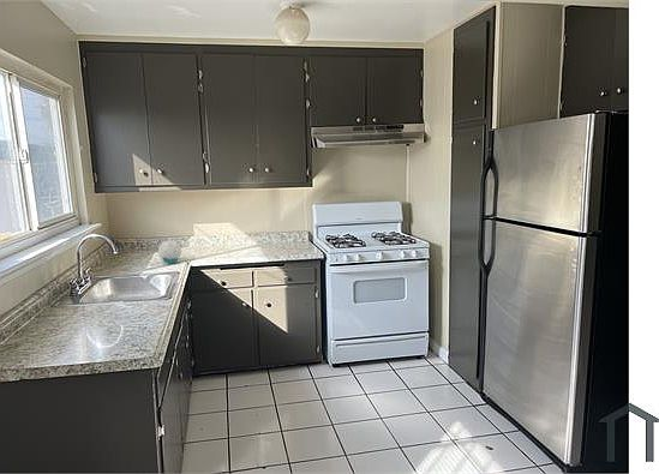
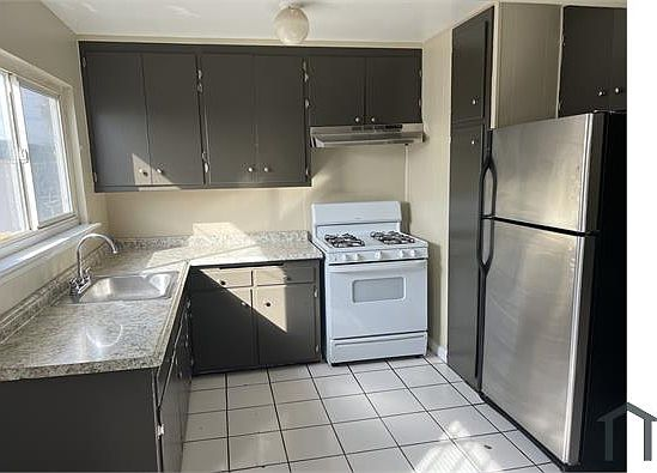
- baseball cap [157,239,182,264]
